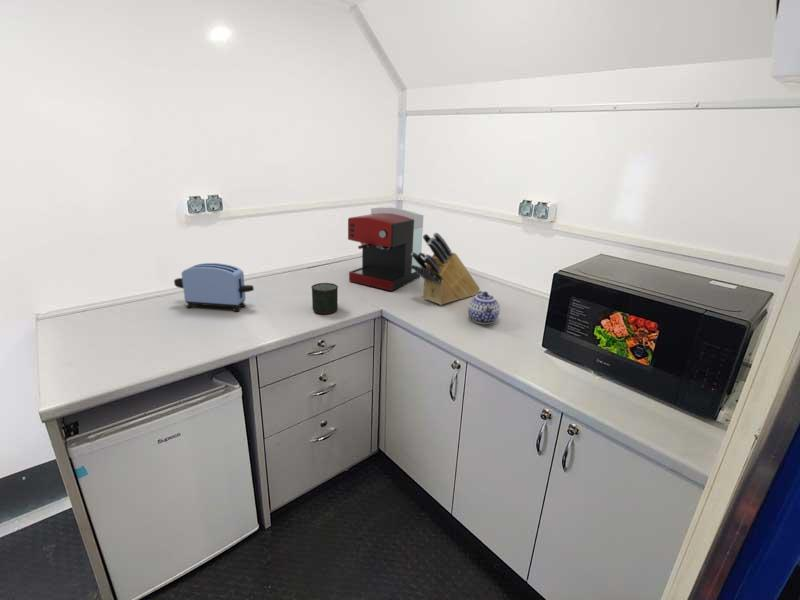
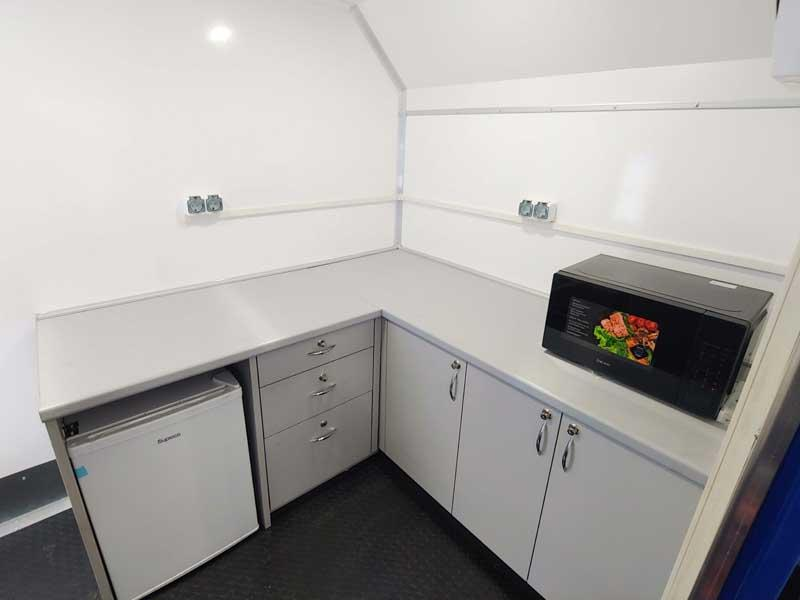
- mug [310,282,339,315]
- knife block [411,232,481,306]
- toaster [173,262,255,312]
- coffee maker [347,207,425,292]
- teapot [467,290,501,325]
